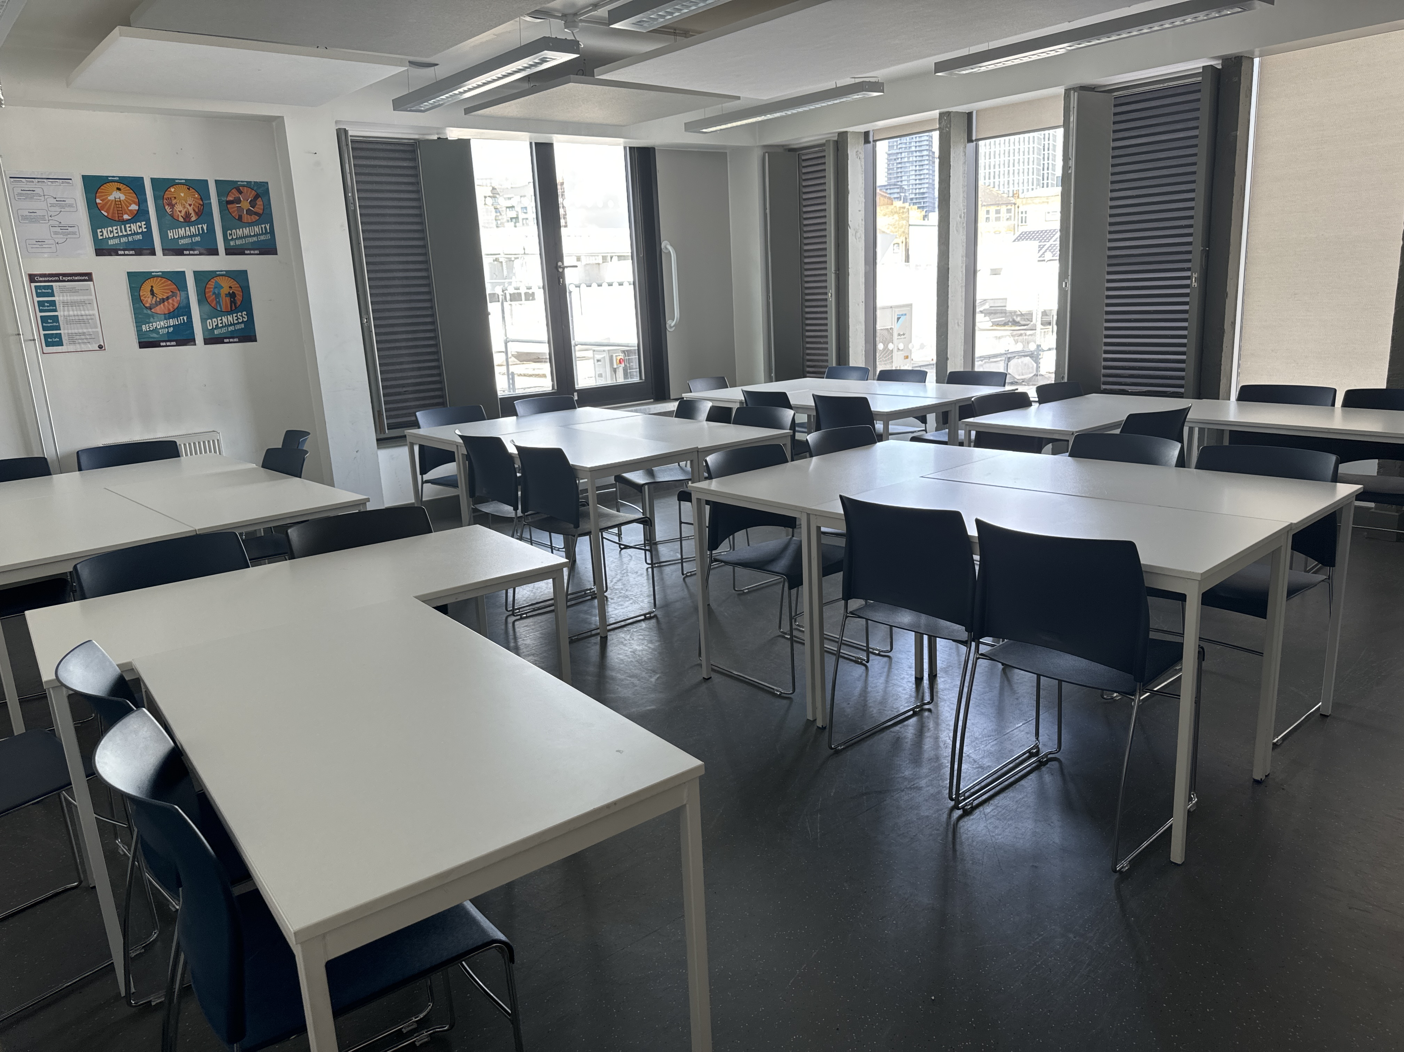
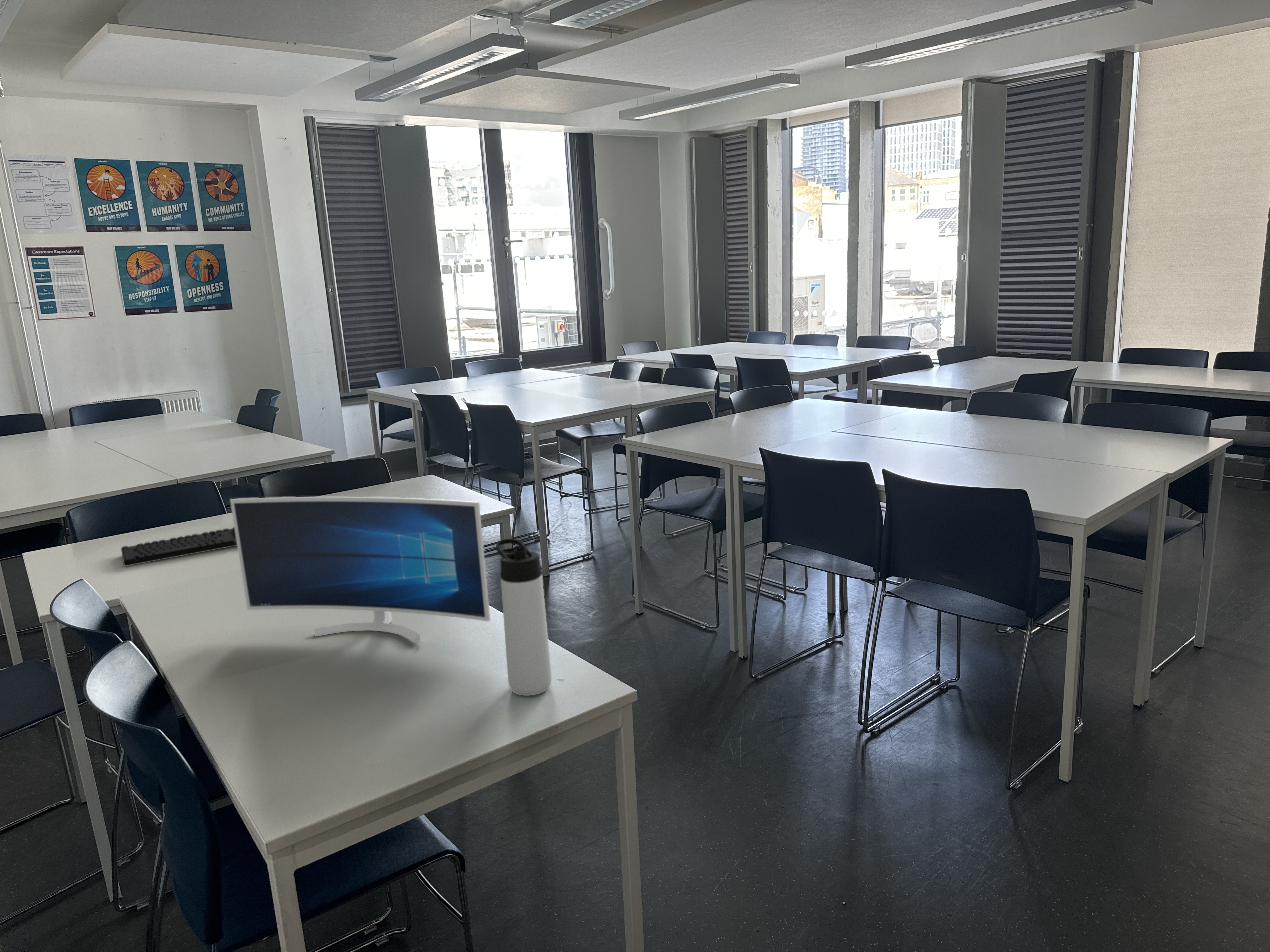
+ thermos bottle [495,538,552,696]
+ keyboard [121,527,237,567]
+ monitor [230,496,491,643]
